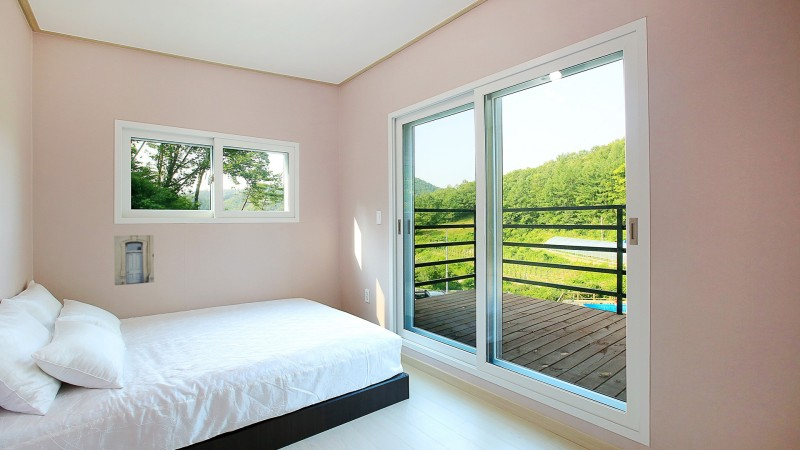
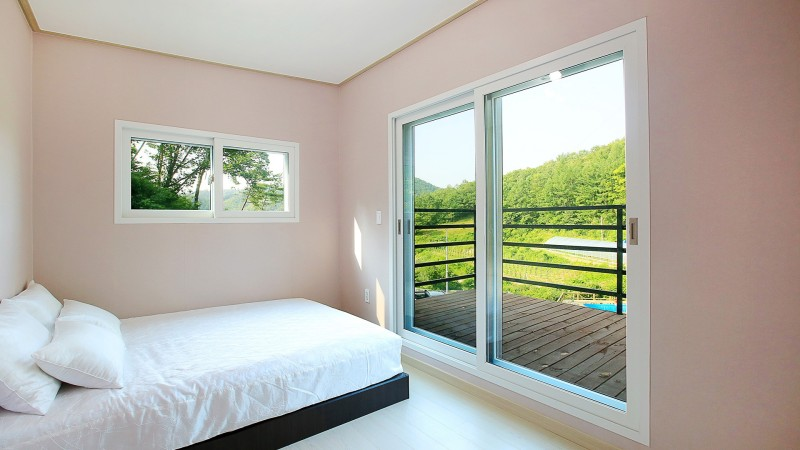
- wall art [113,234,155,286]
